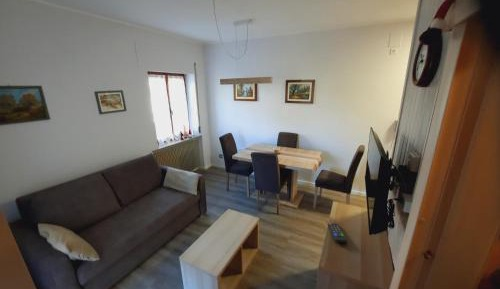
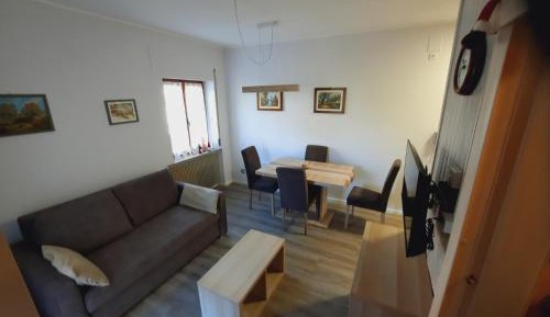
- remote control [327,222,348,244]
